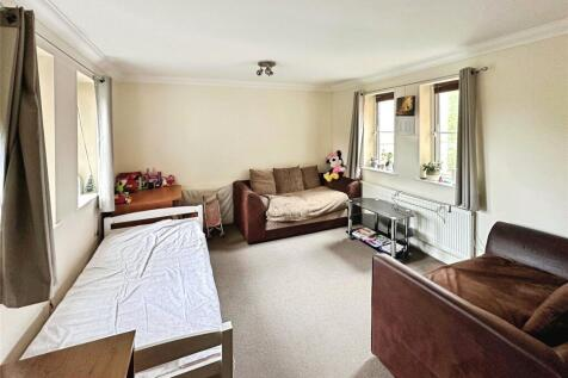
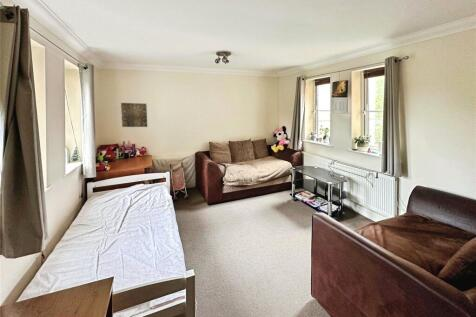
+ wall art [120,102,148,128]
